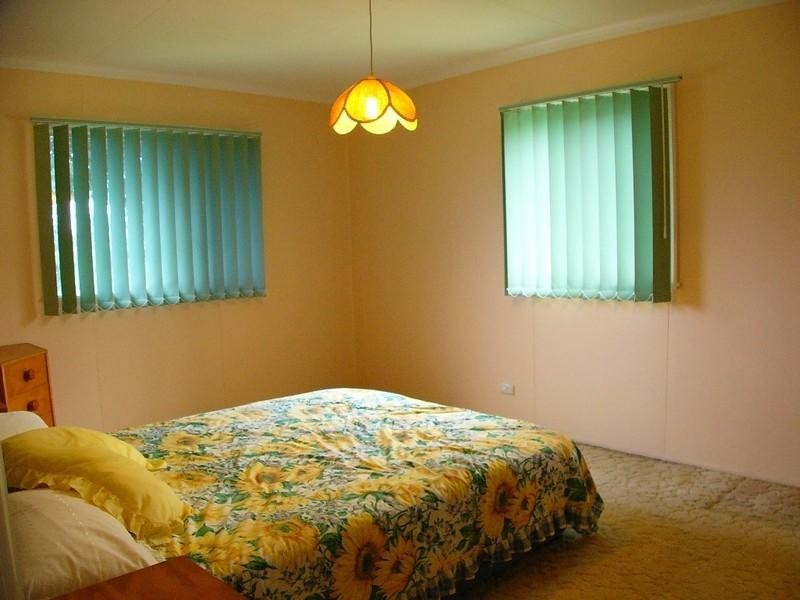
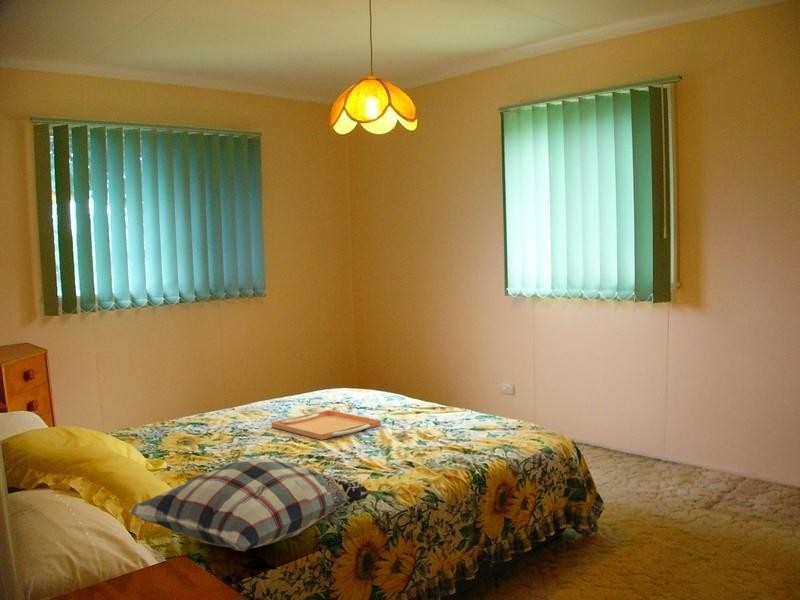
+ serving tray [270,409,382,441]
+ cushion [127,457,372,552]
